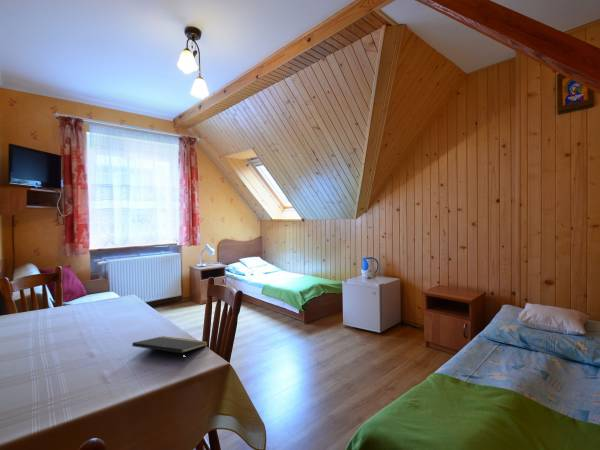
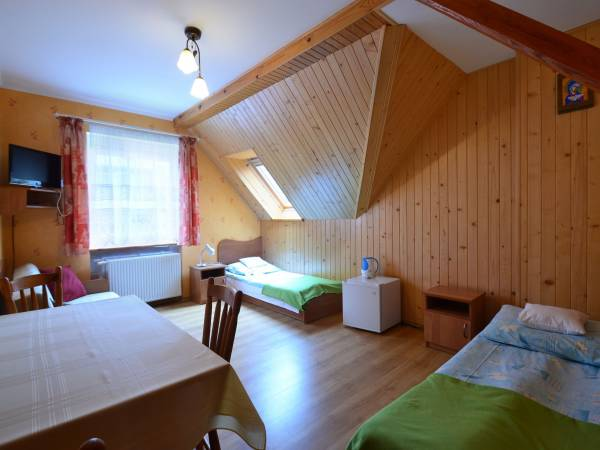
- notepad [131,335,208,362]
